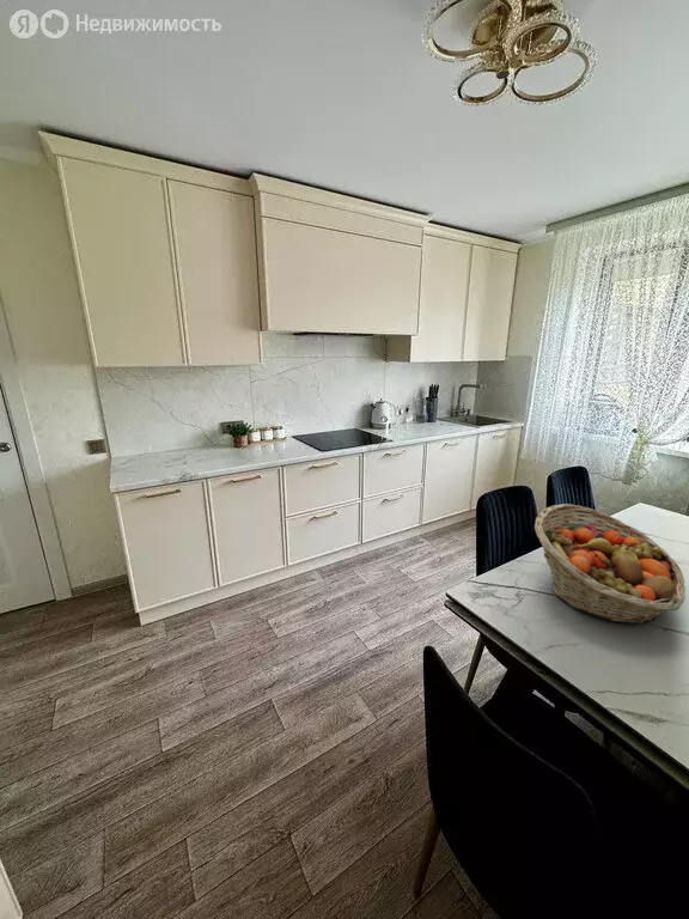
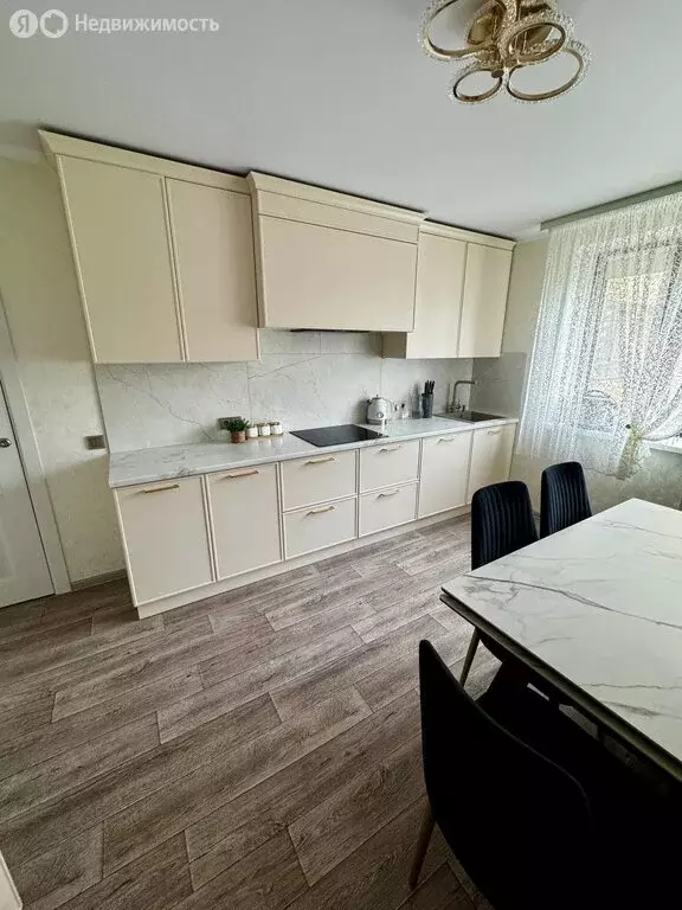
- fruit basket [533,503,687,625]
